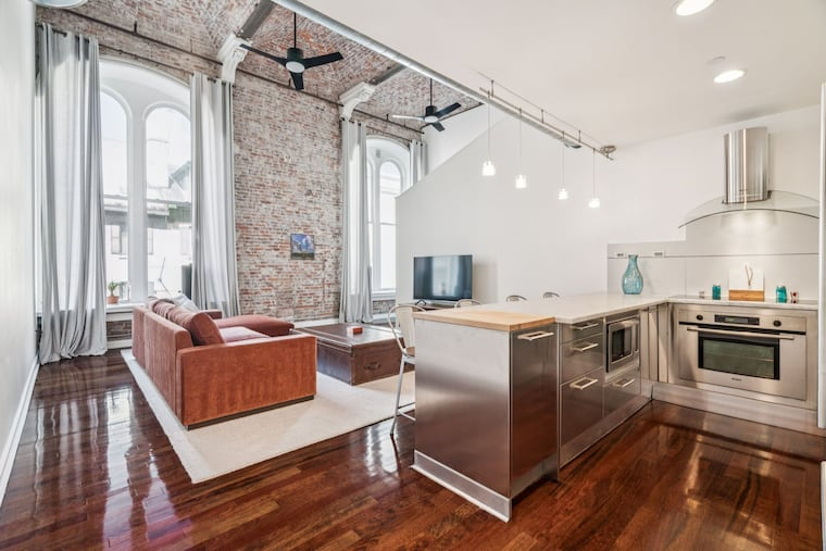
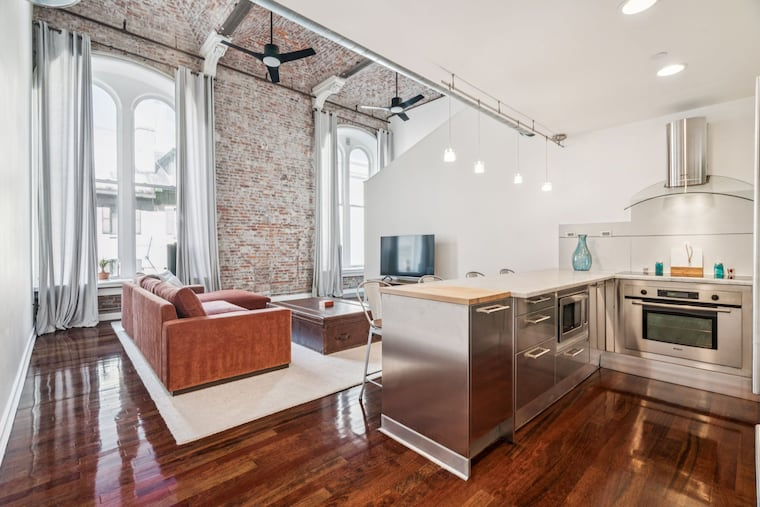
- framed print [289,233,316,261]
